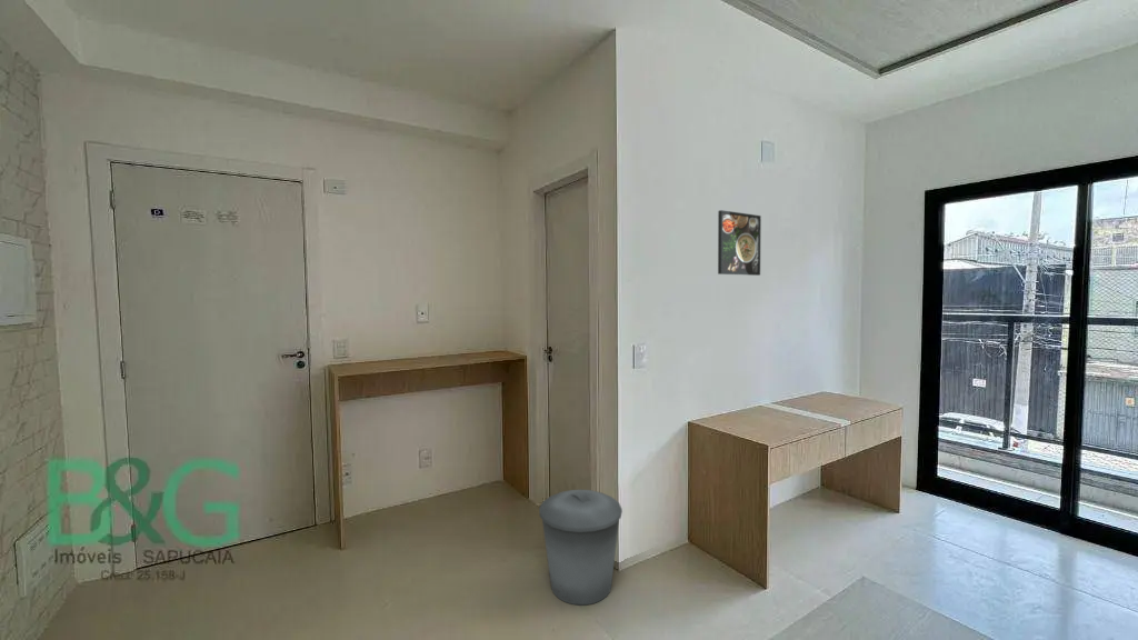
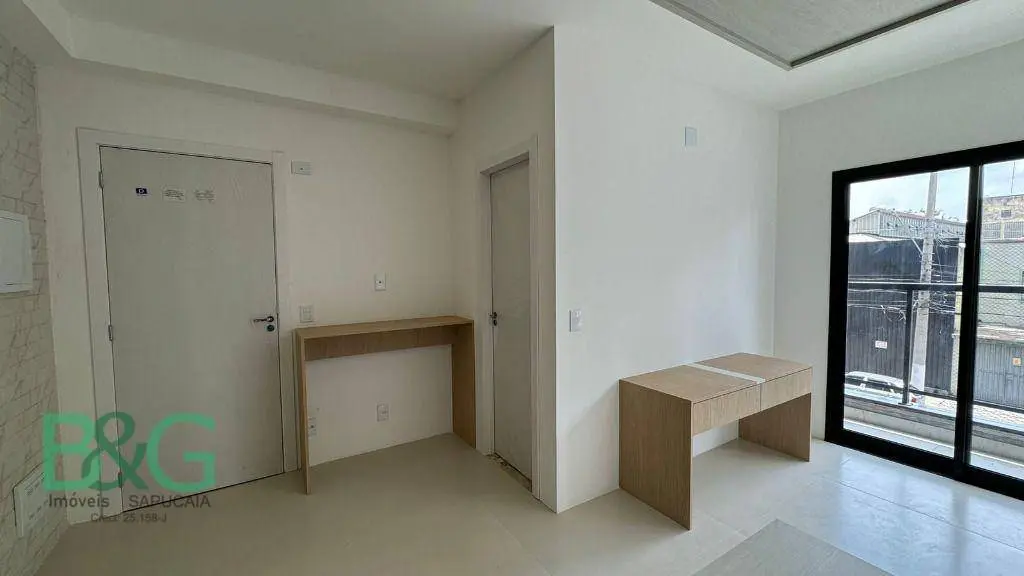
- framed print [717,209,762,277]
- trash can [538,489,623,606]
